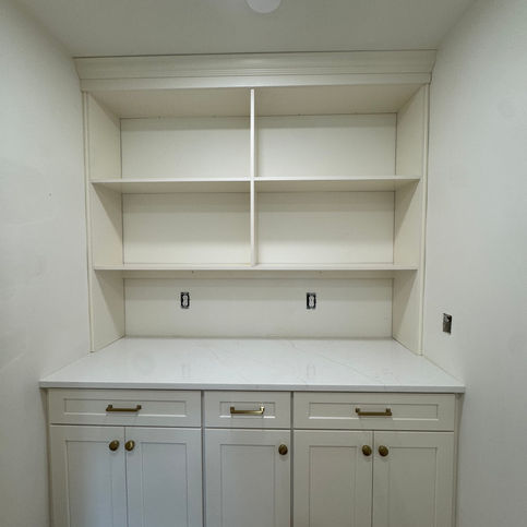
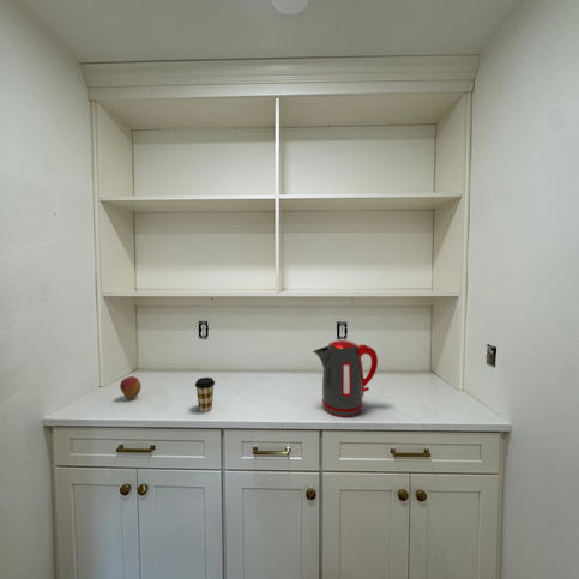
+ kettle [312,339,379,418]
+ coffee cup [194,376,216,414]
+ fruit [119,375,143,400]
